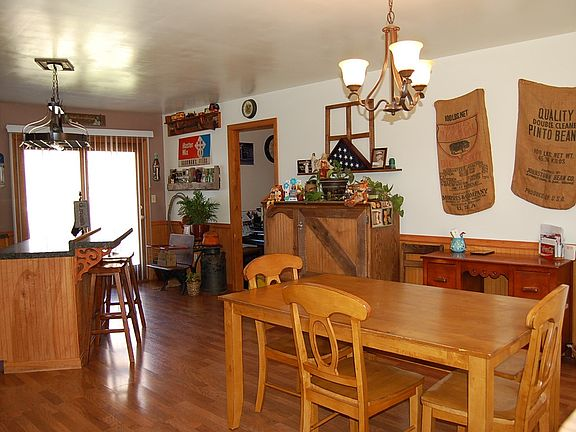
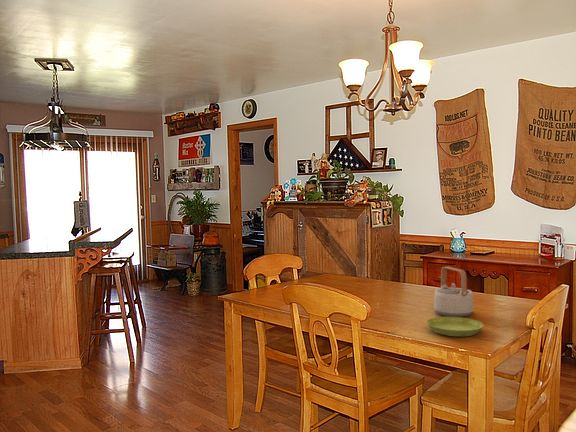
+ teapot [433,266,474,318]
+ saucer [426,316,484,337]
